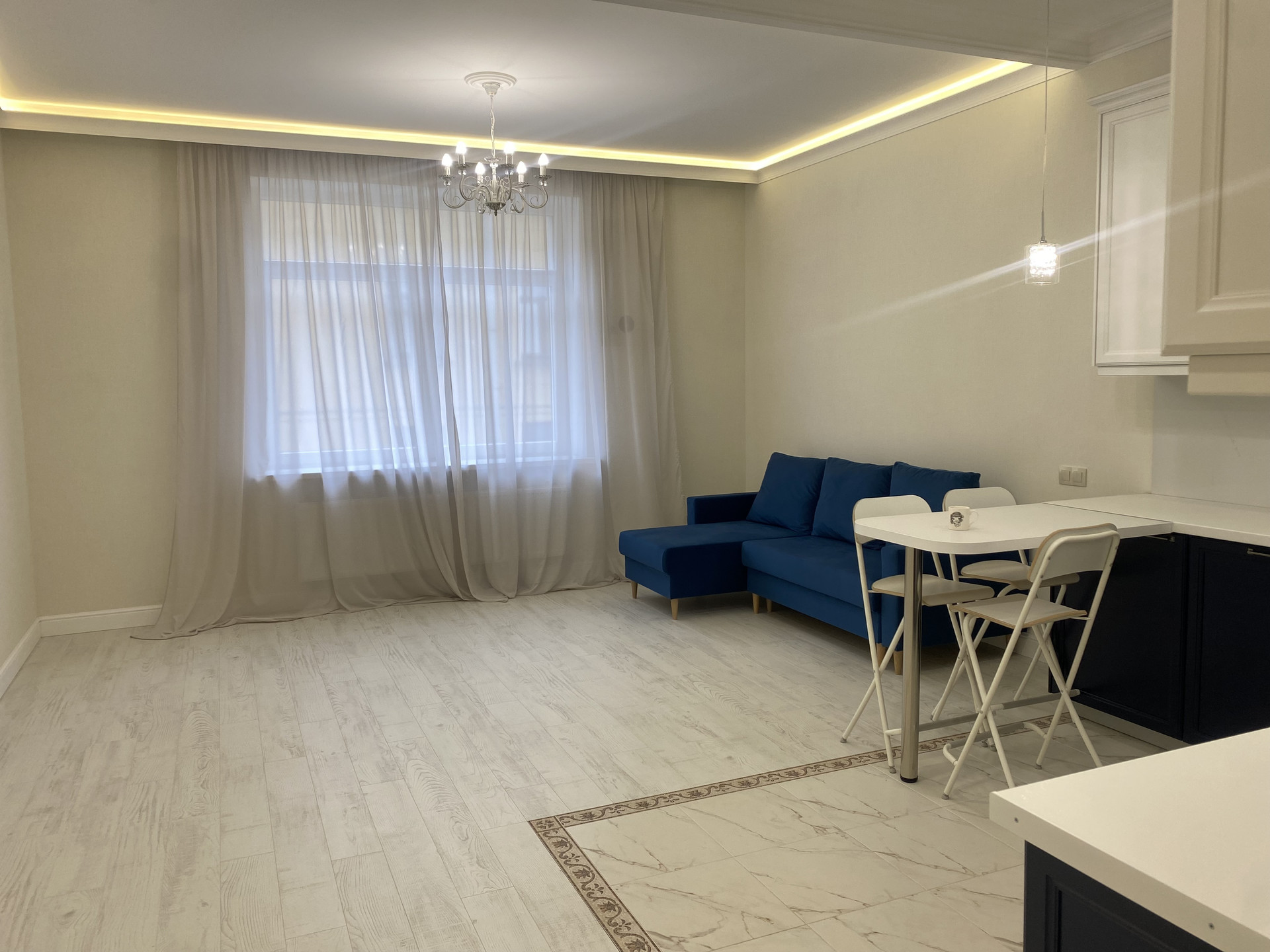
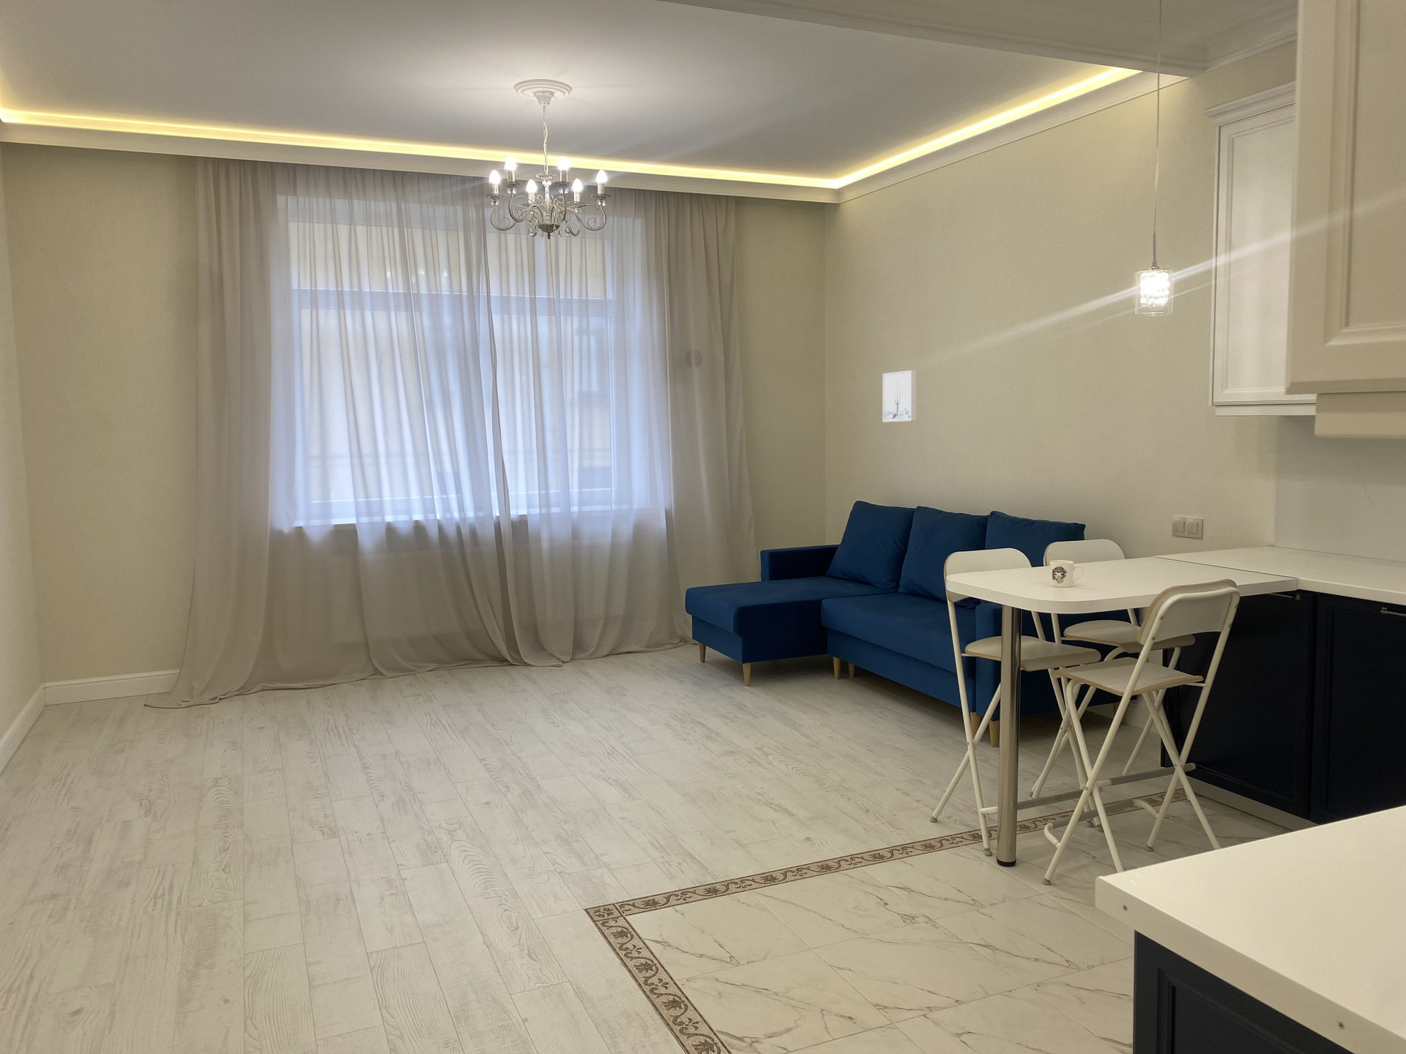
+ wall art [881,370,917,422]
